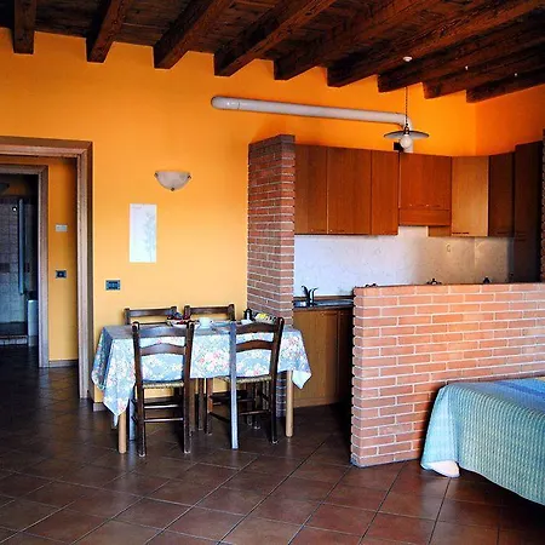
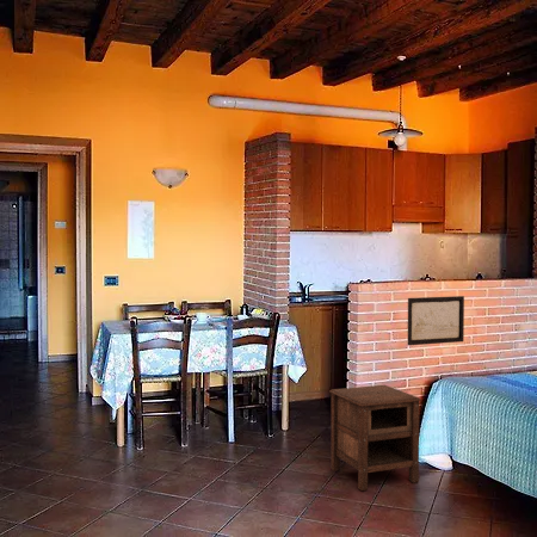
+ wall art [407,295,465,346]
+ nightstand [328,384,422,492]
